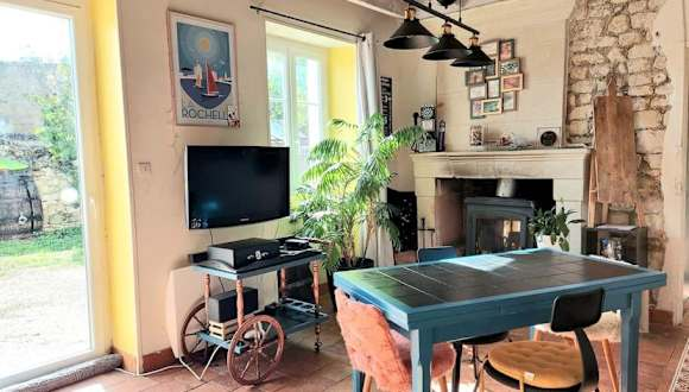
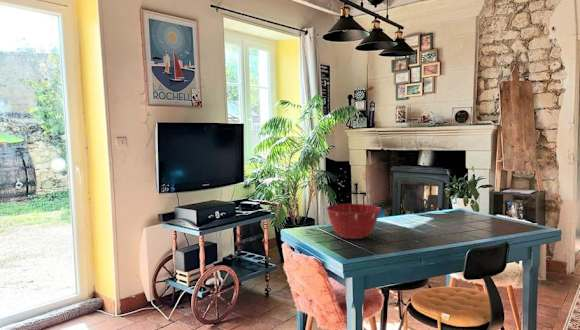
+ mixing bowl [325,203,381,240]
